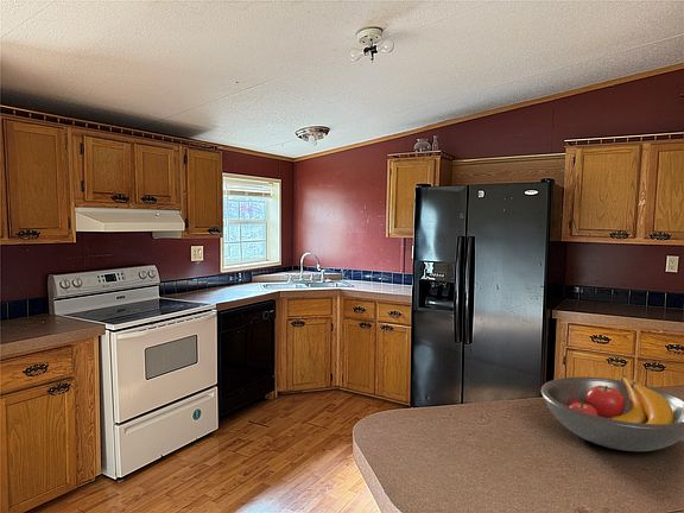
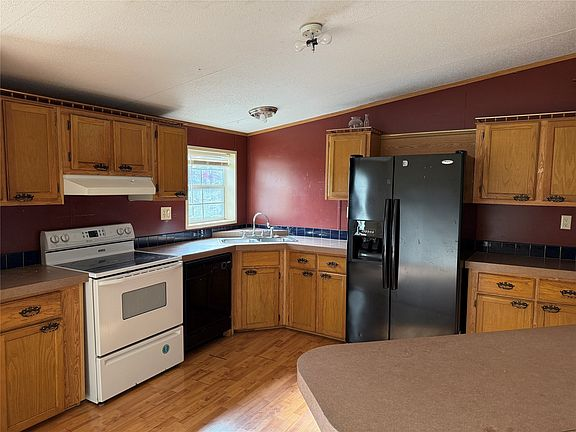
- fruit bowl [540,374,684,452]
